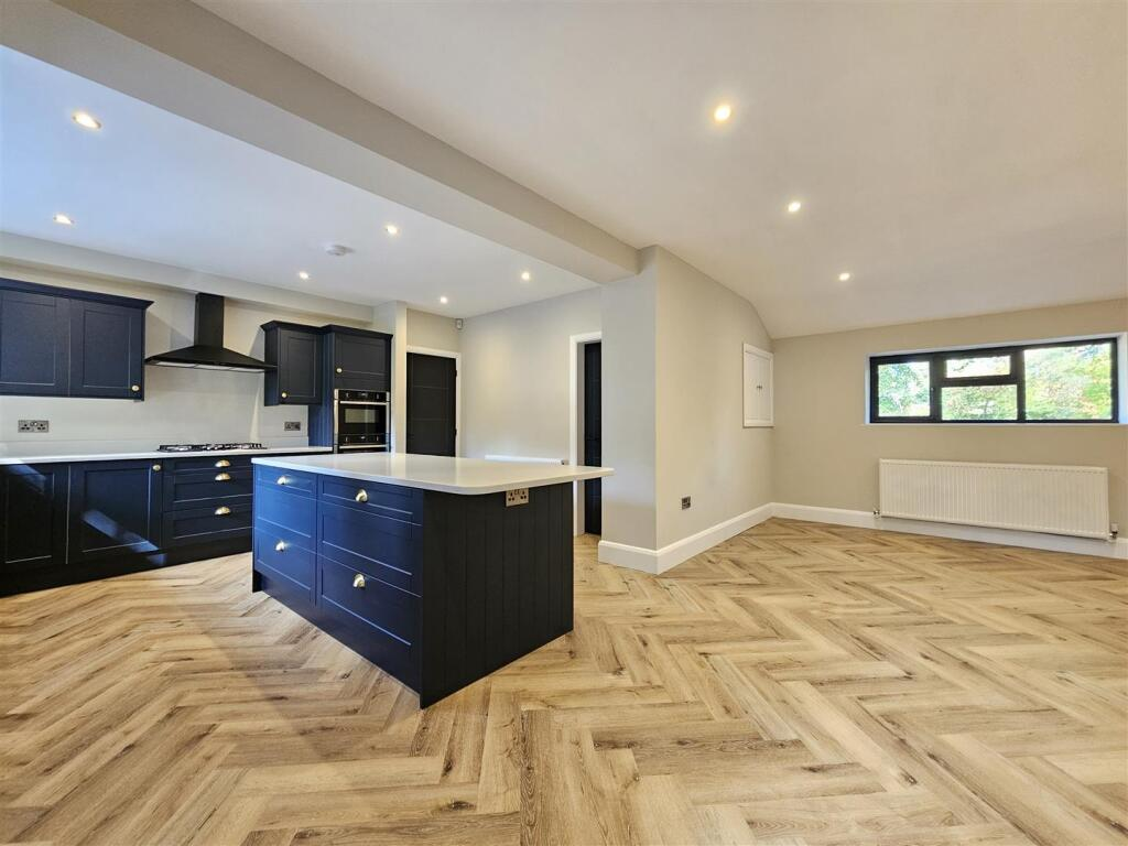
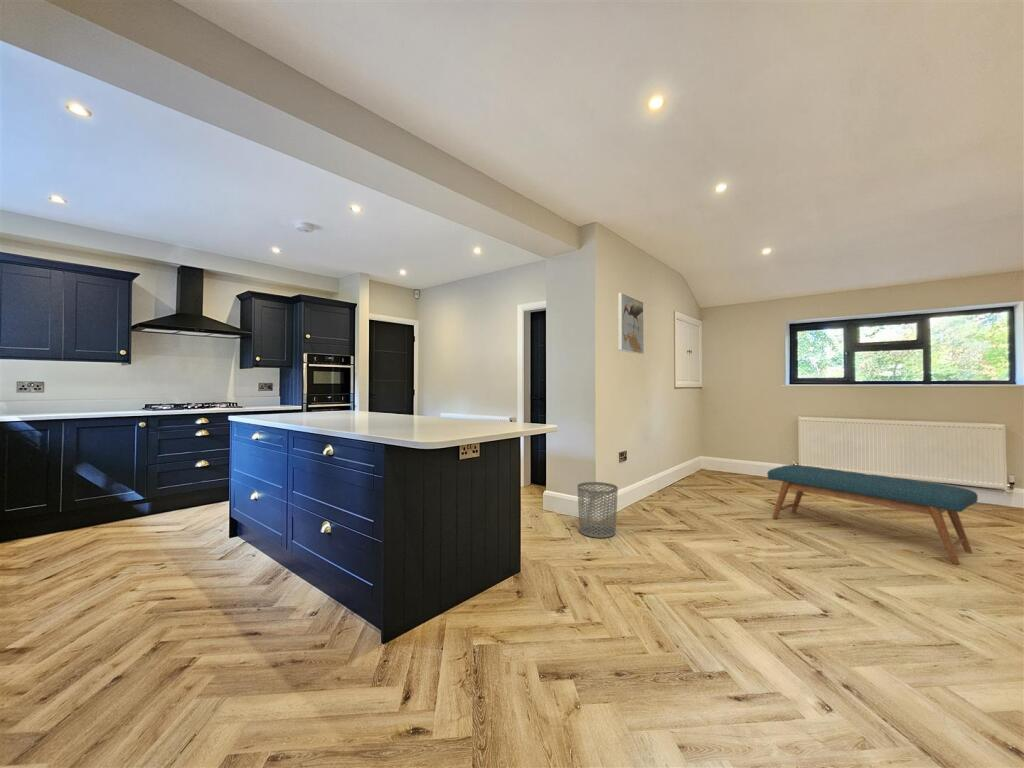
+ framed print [617,292,645,355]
+ bench [766,464,979,565]
+ waste bin [577,481,619,539]
